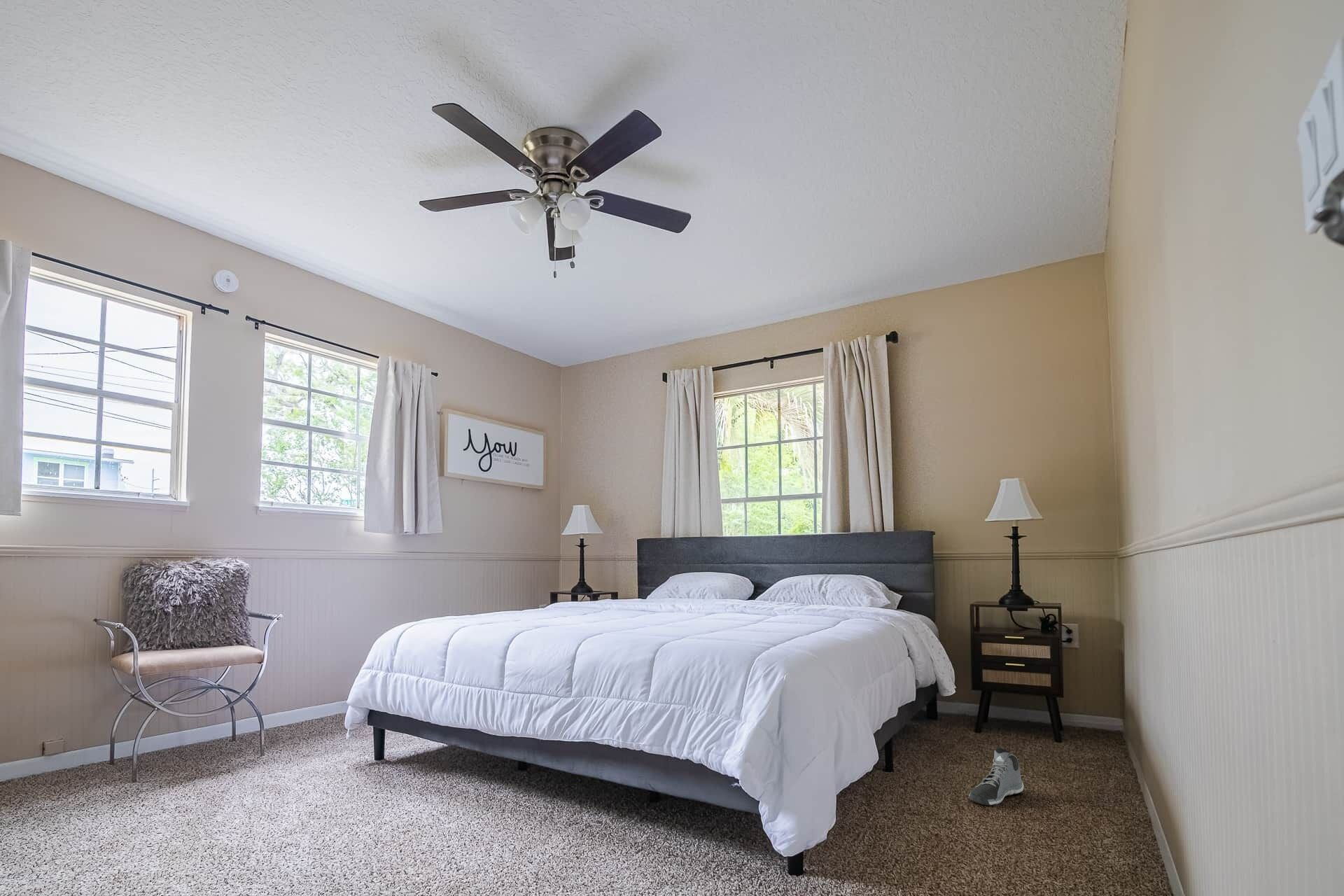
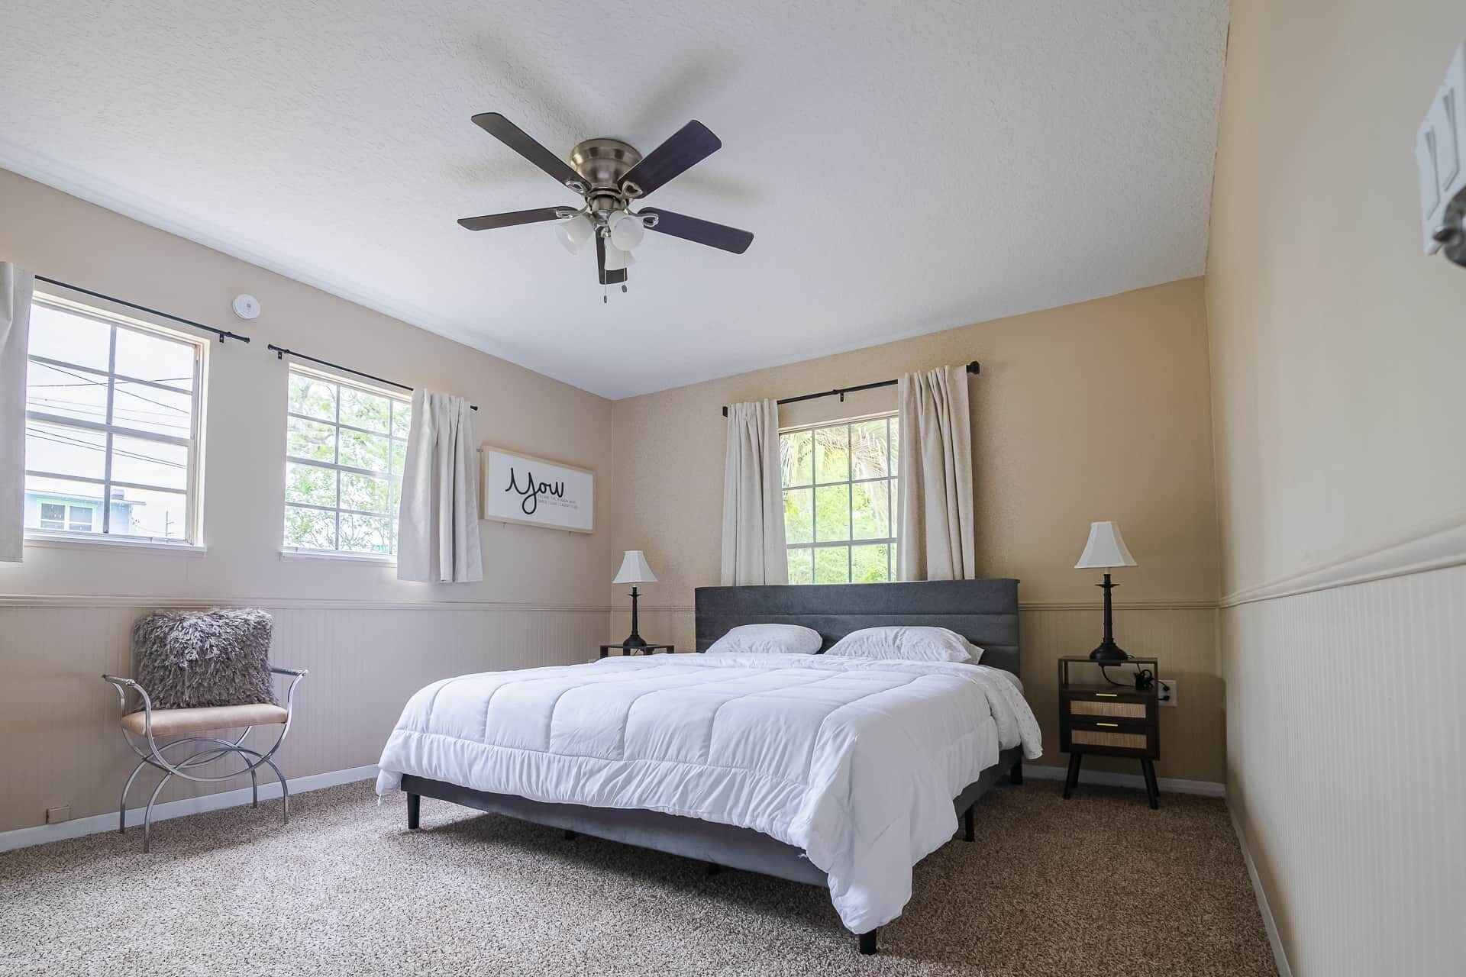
- sneaker [968,747,1024,806]
